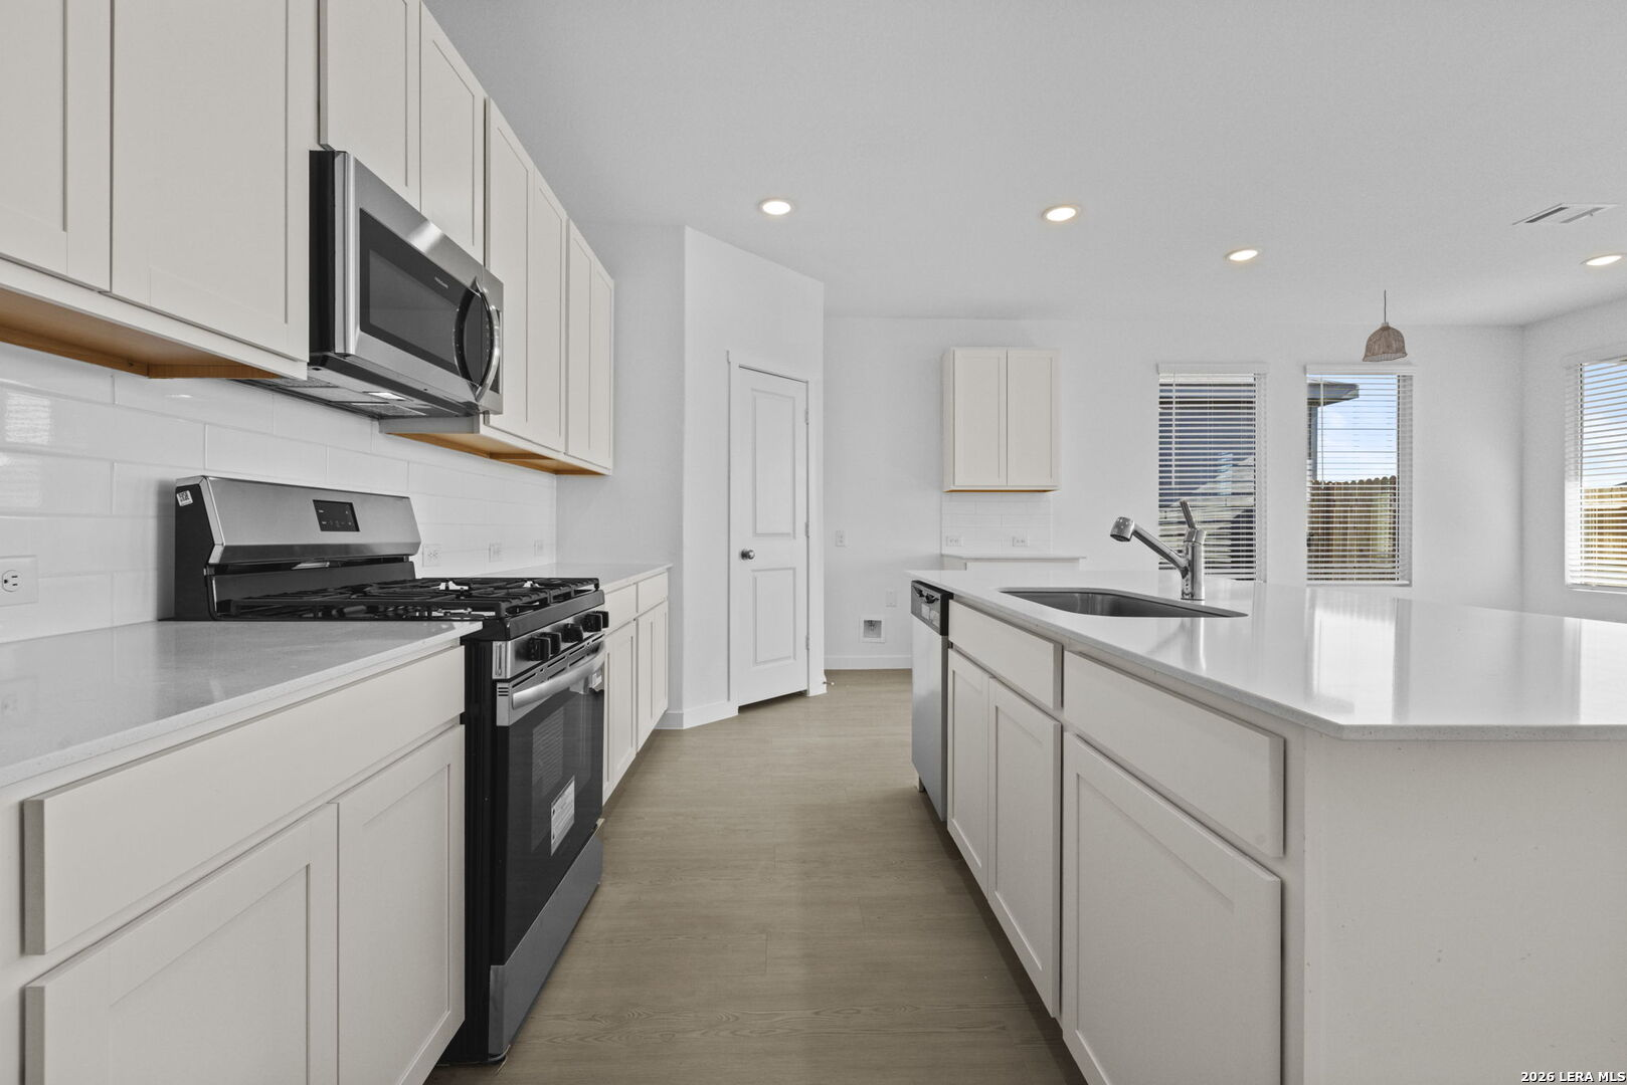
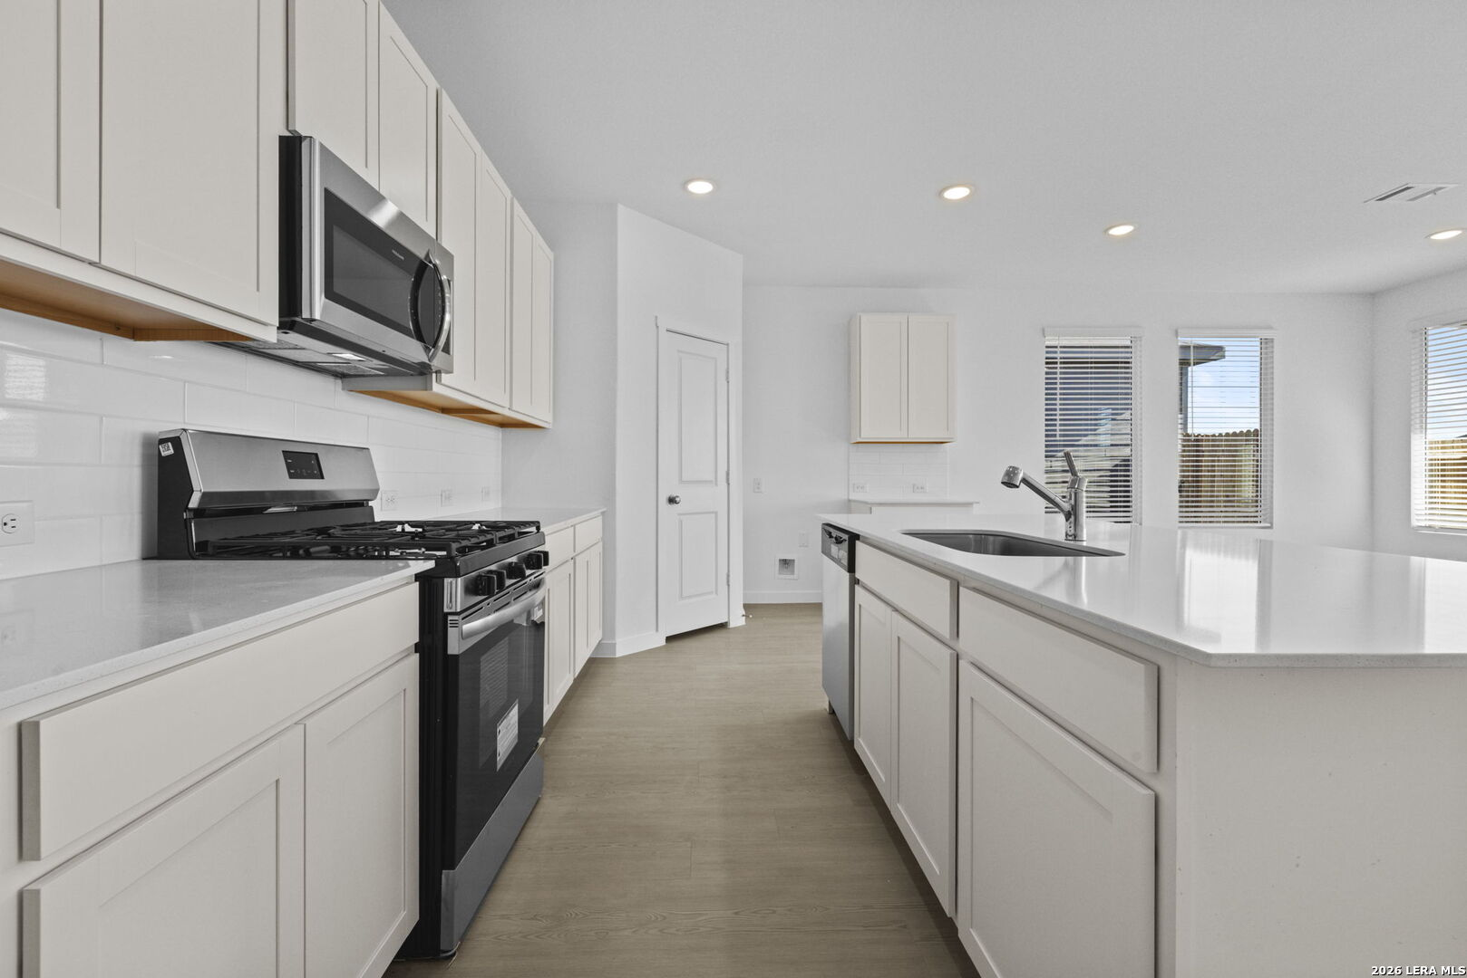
- pendant lamp [1362,289,1409,362]
